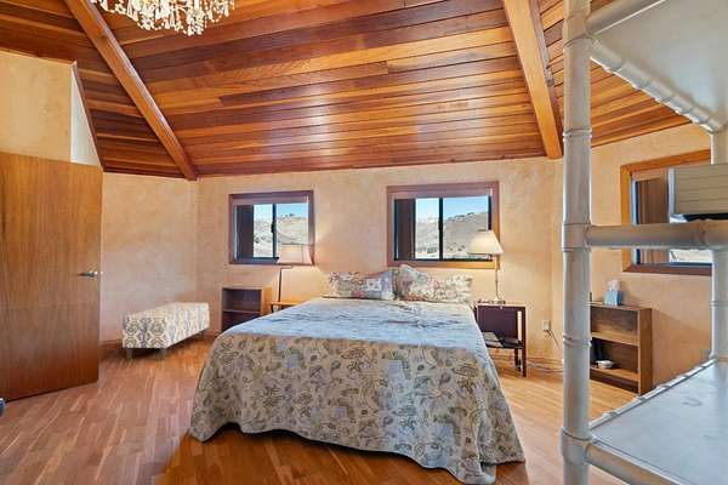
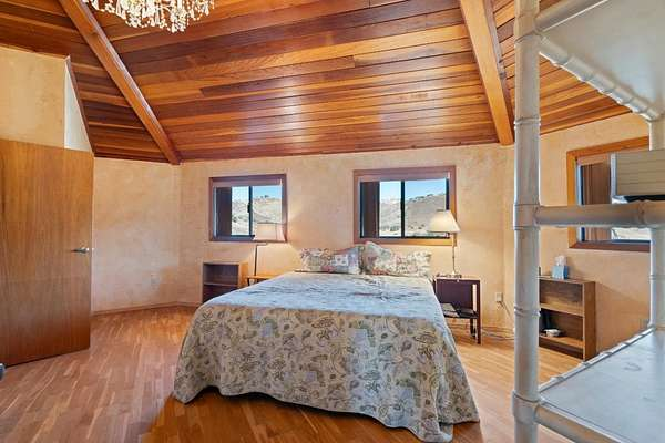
- bench [121,302,210,363]
